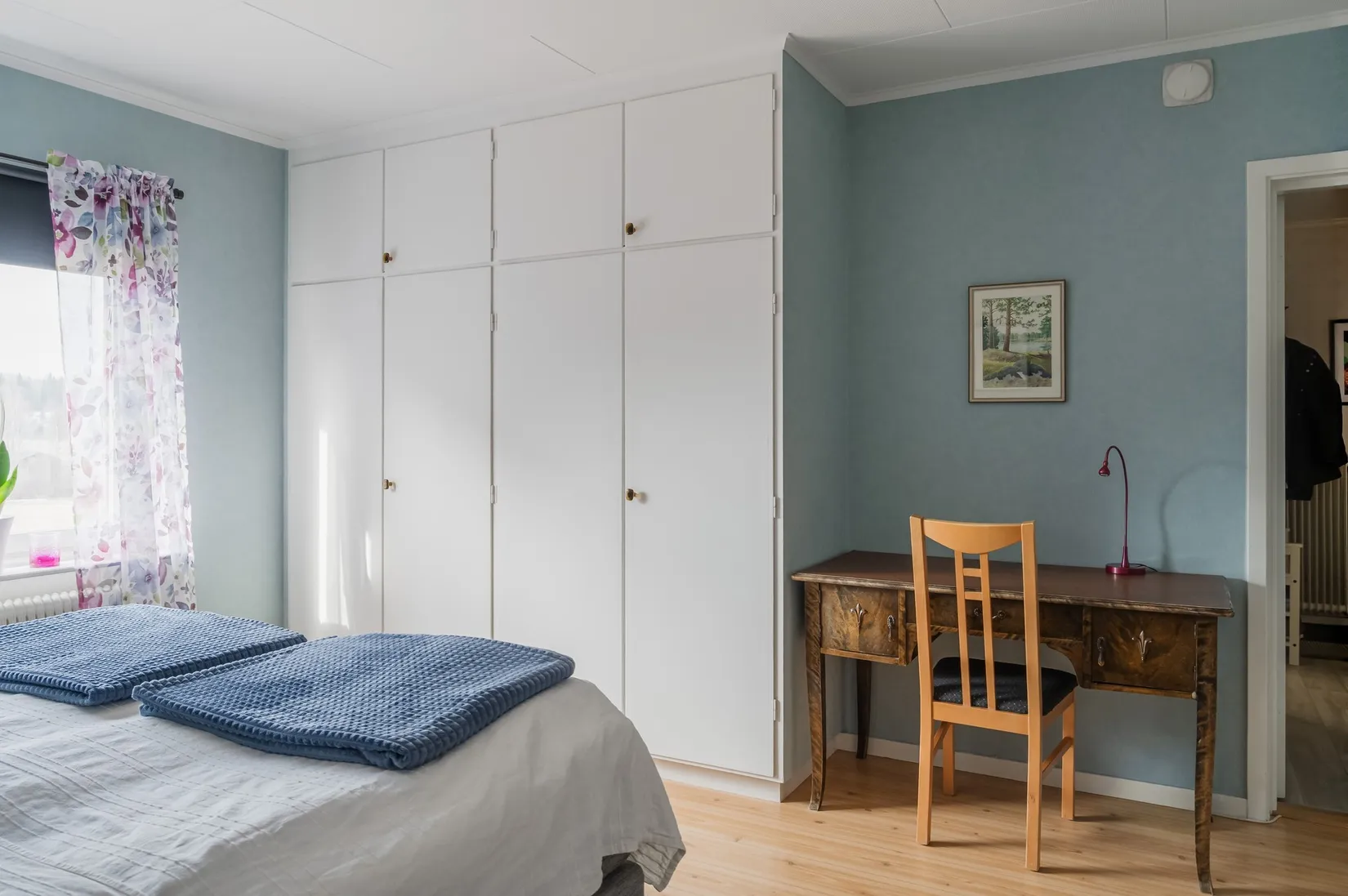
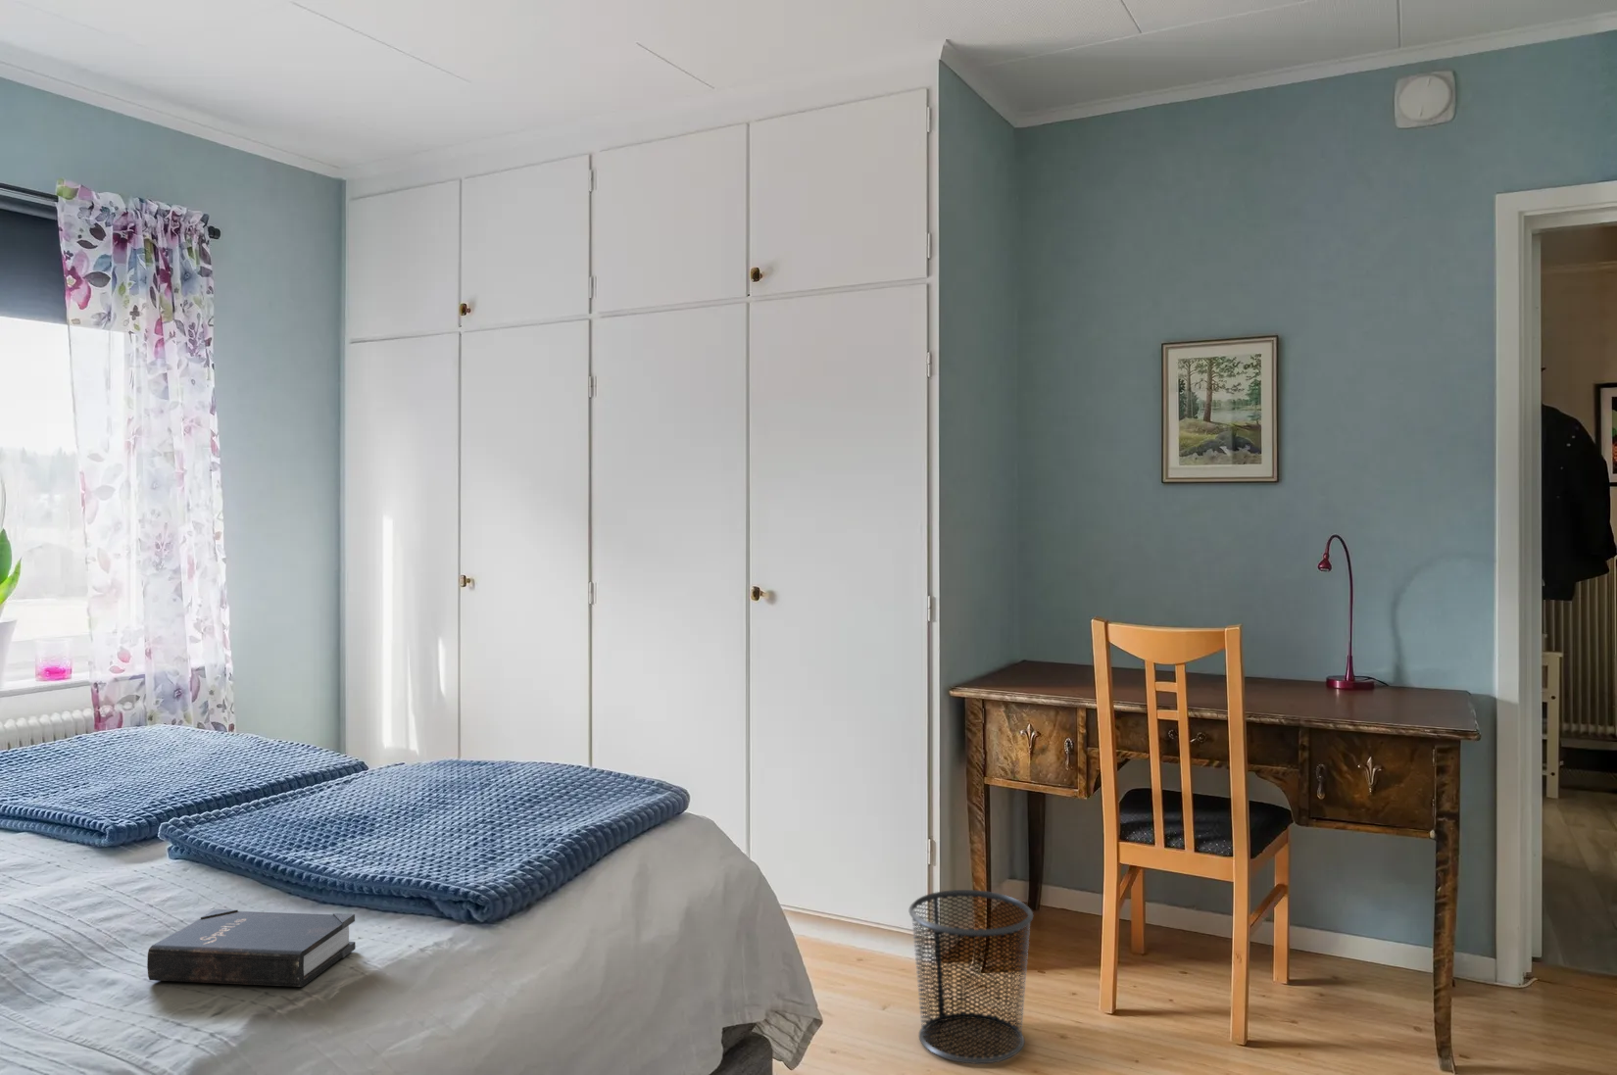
+ waste bin [908,889,1034,1065]
+ hardback book [146,908,356,987]
